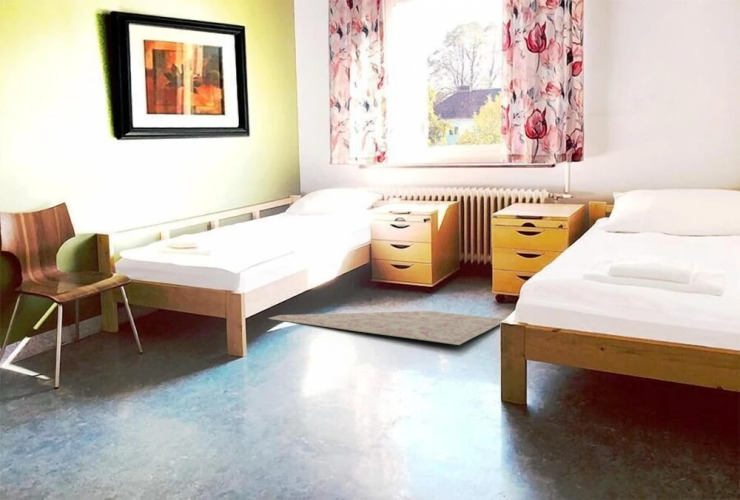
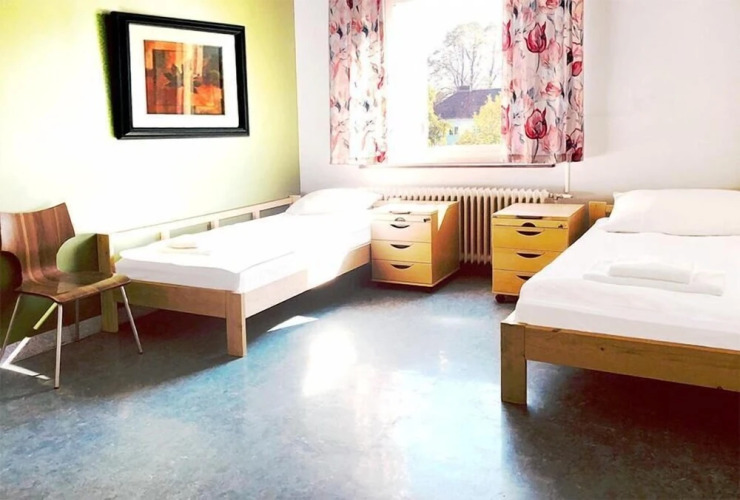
- rug [267,310,505,346]
